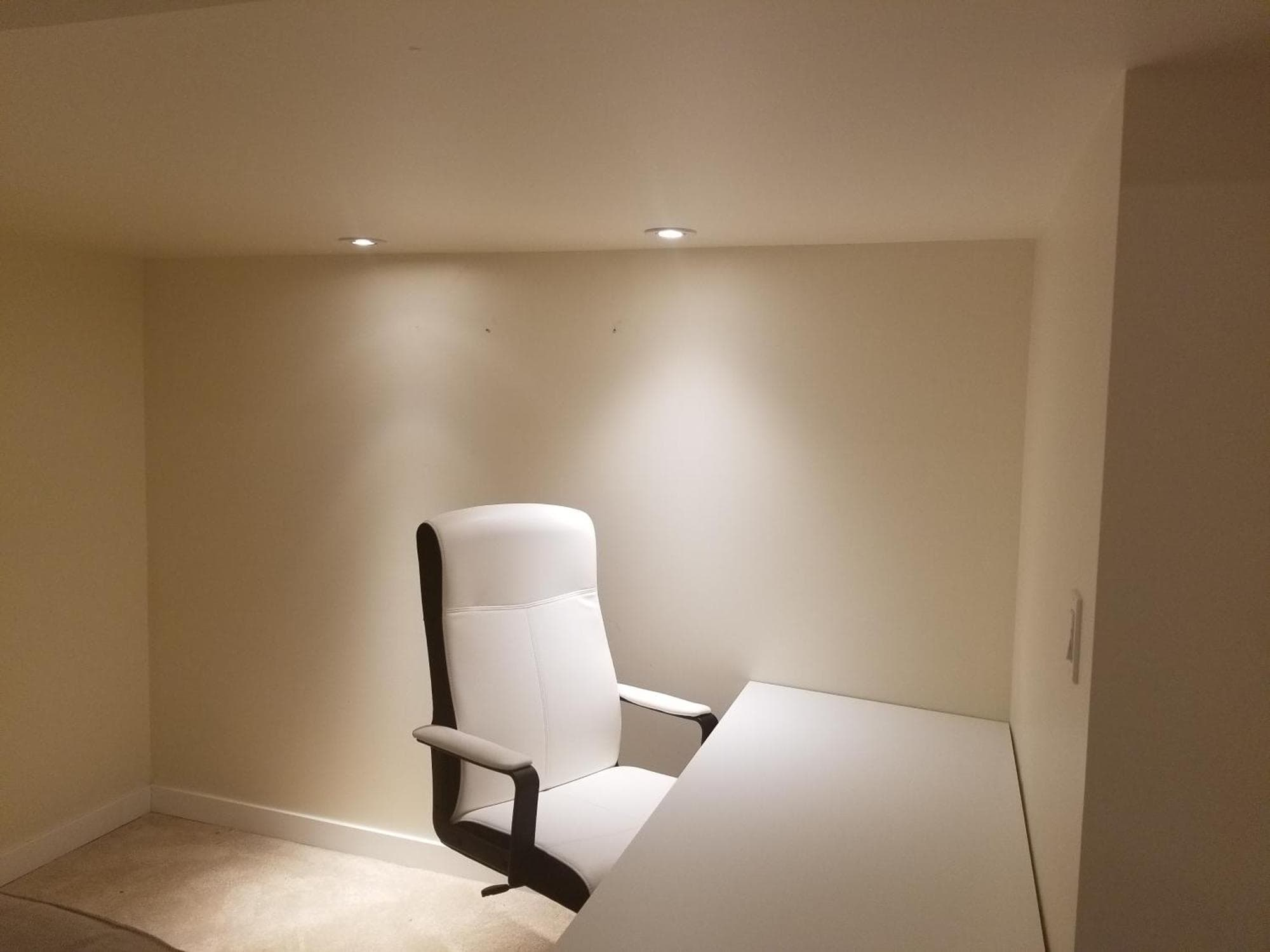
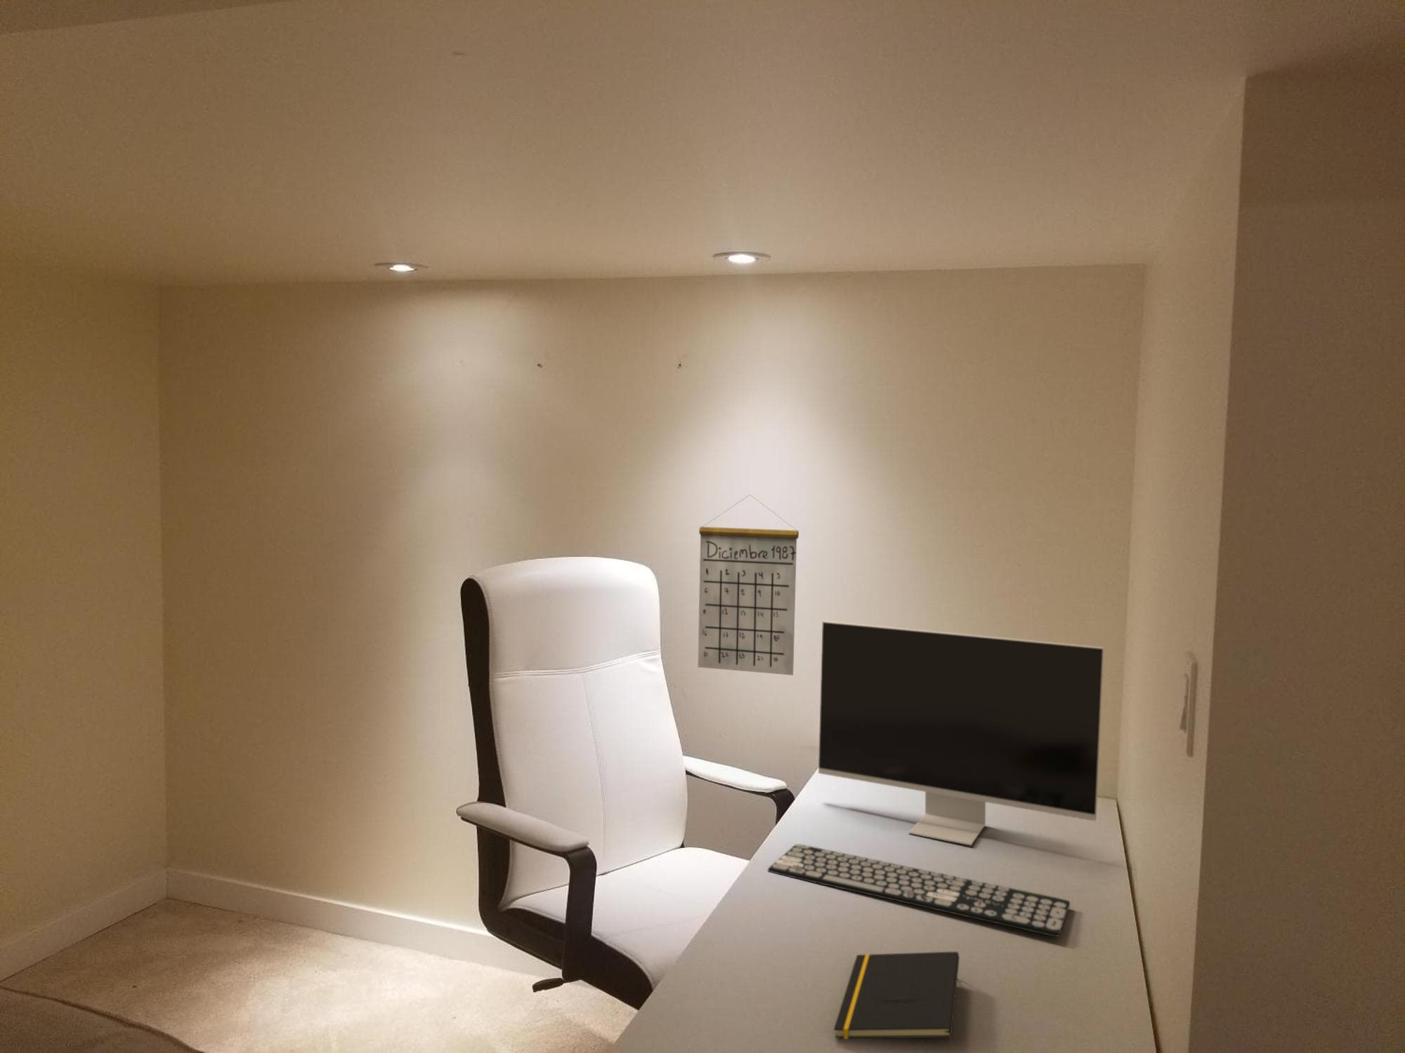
+ notepad [833,951,960,1040]
+ monitor [818,619,1104,846]
+ calendar [697,493,800,676]
+ keyboard [767,843,1071,937]
